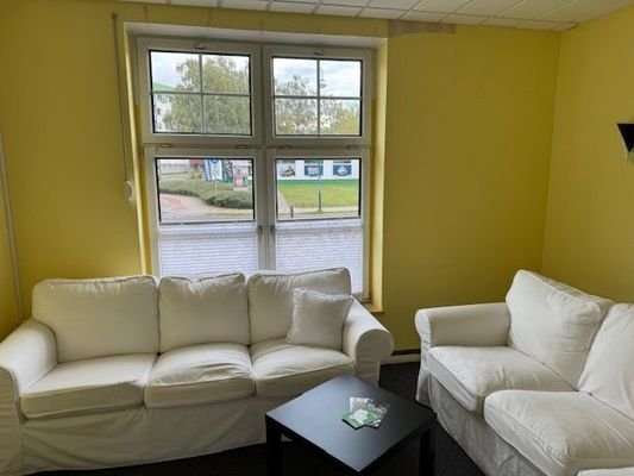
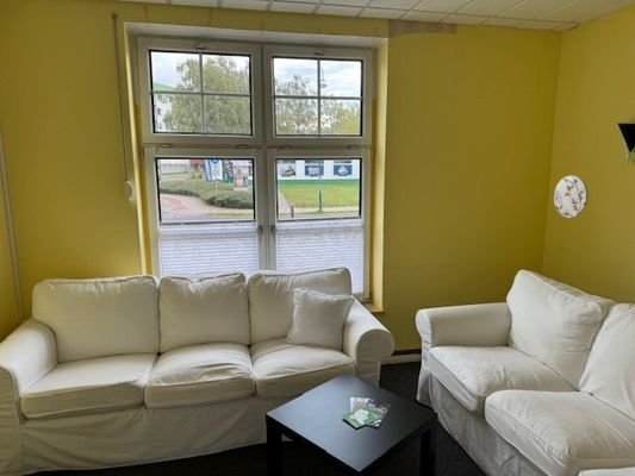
+ decorative plate [553,174,589,219]
